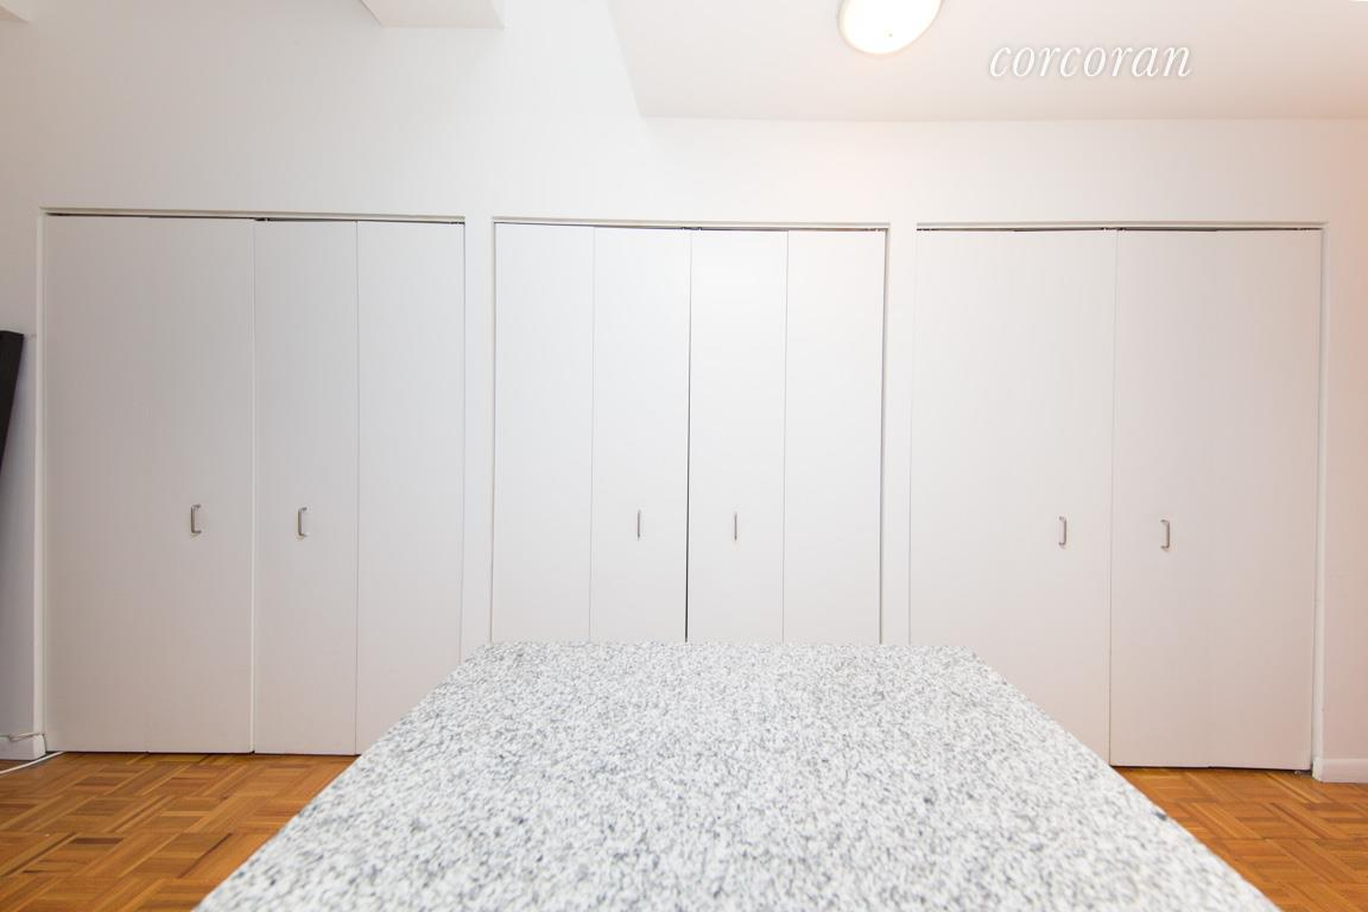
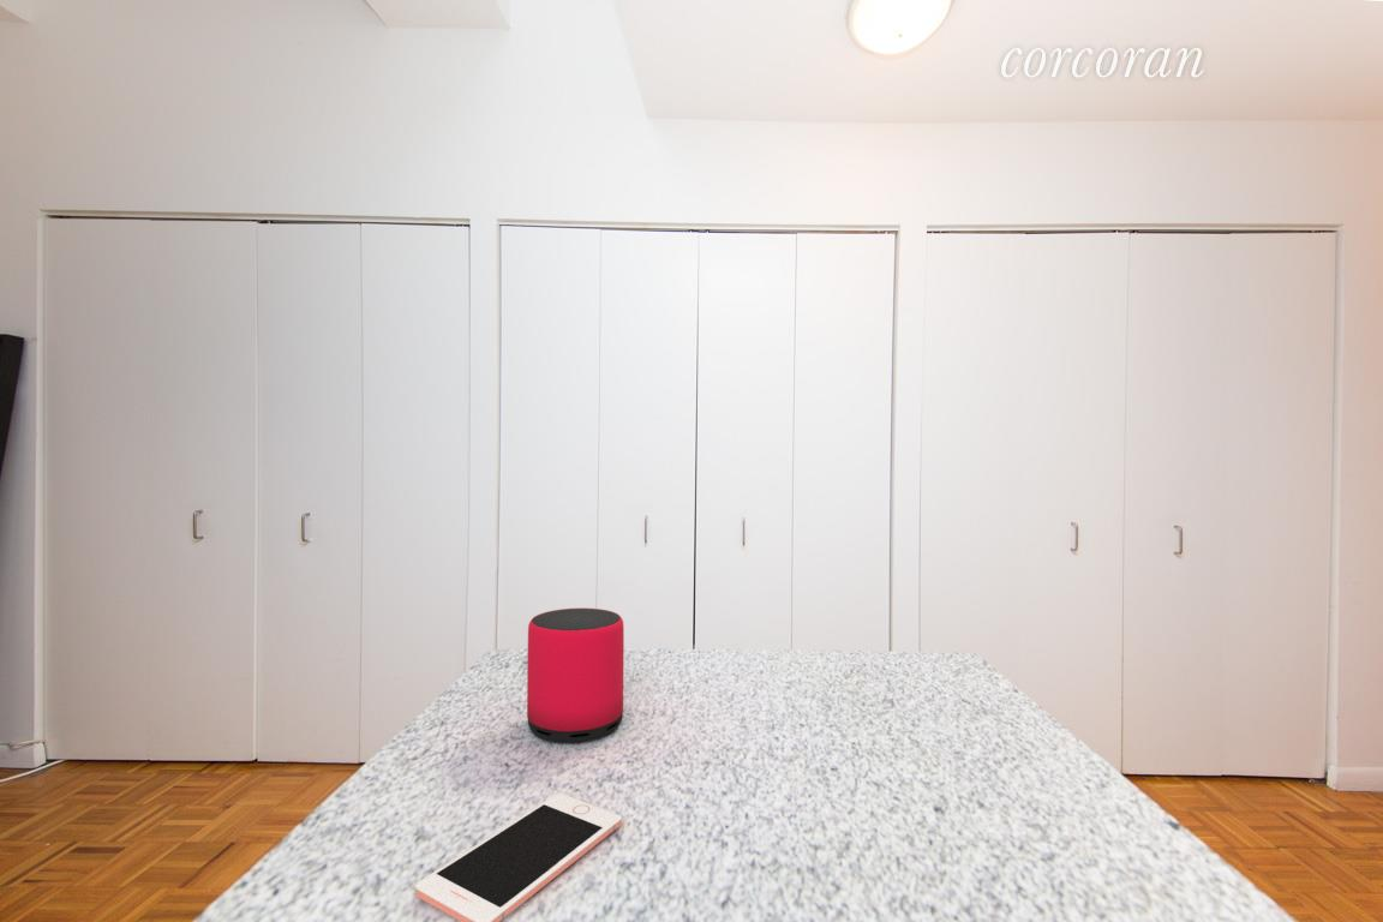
+ speaker [526,607,625,744]
+ cell phone [414,792,623,922]
